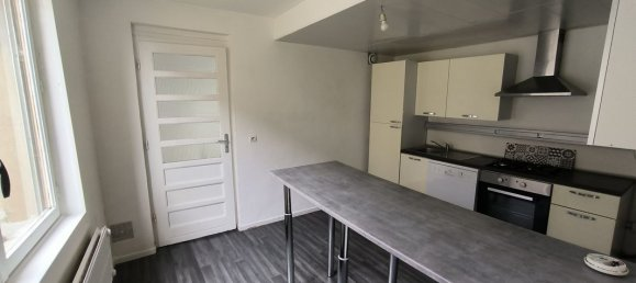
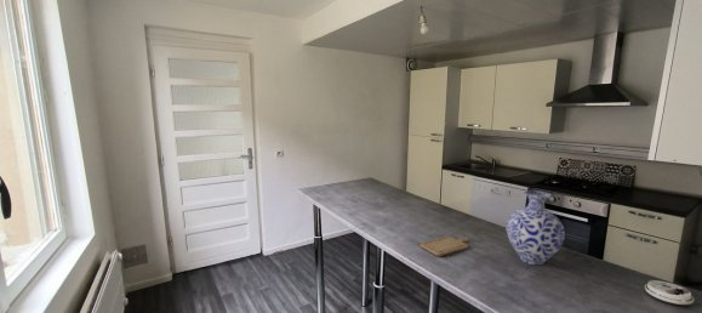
+ chopping board [420,235,469,257]
+ vase [506,189,566,266]
